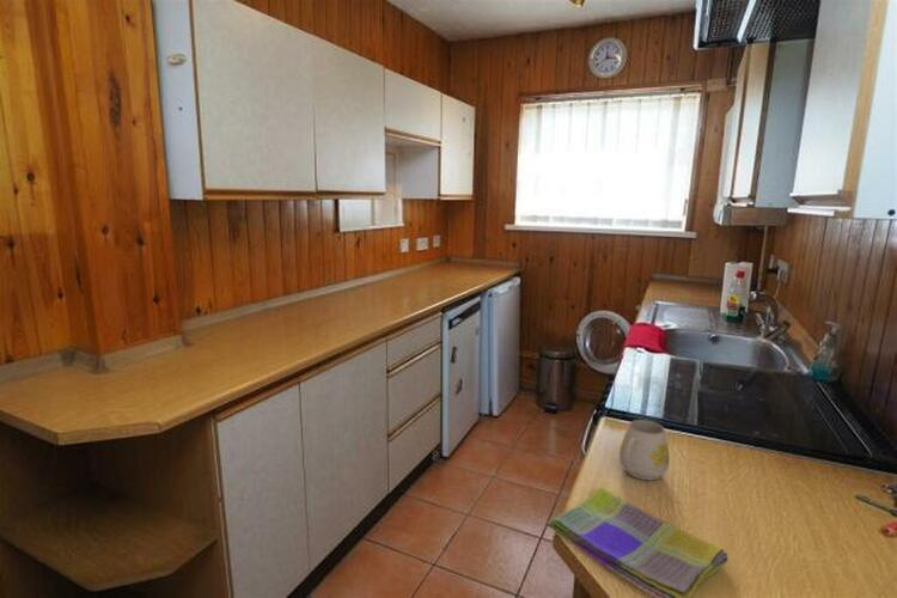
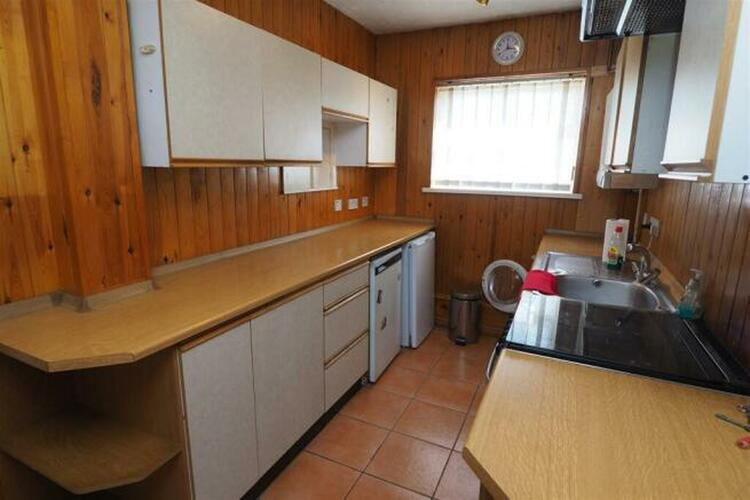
- dish towel [545,486,730,598]
- mug [618,419,671,481]
